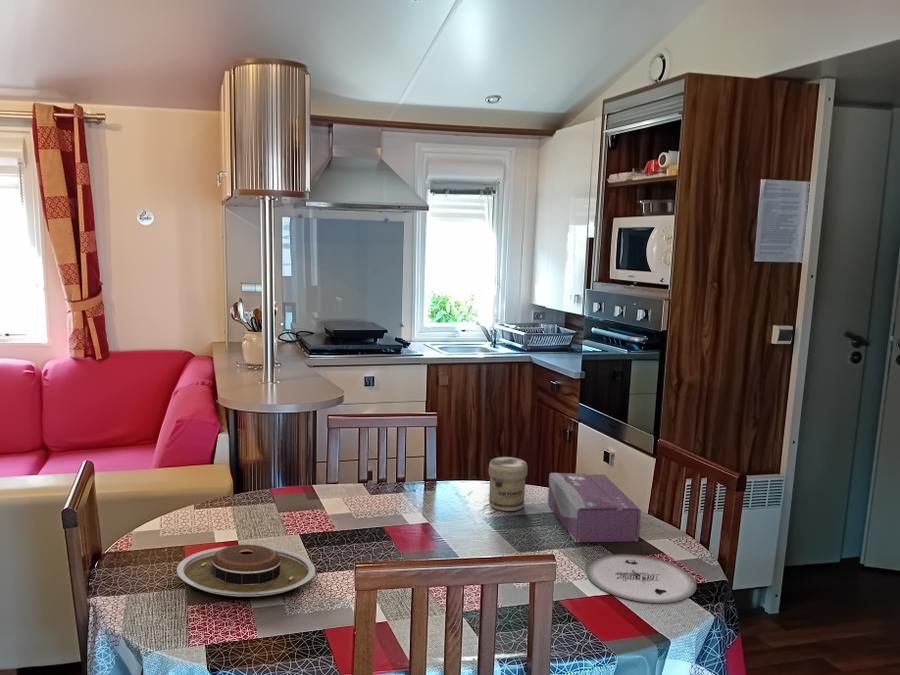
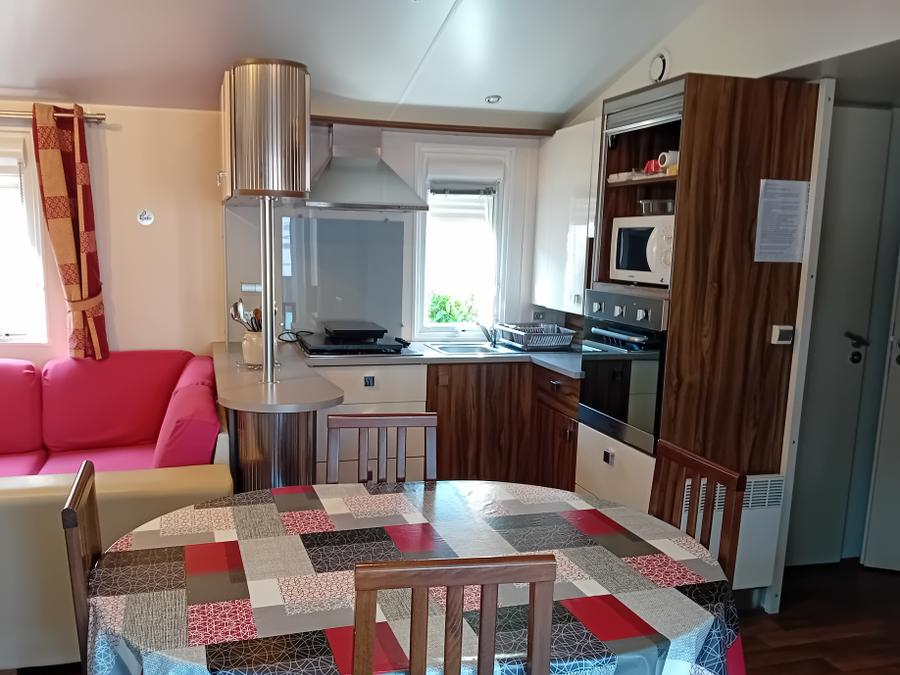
- plate [176,544,316,598]
- jar [488,456,529,512]
- tissue box [547,472,642,543]
- plate [585,553,698,604]
